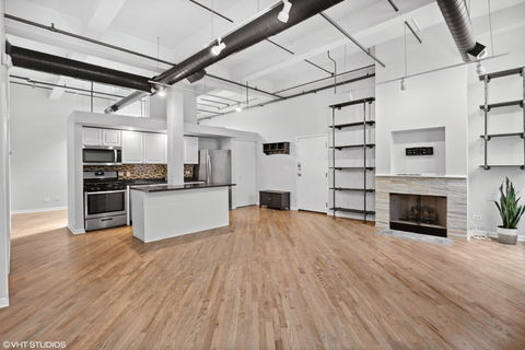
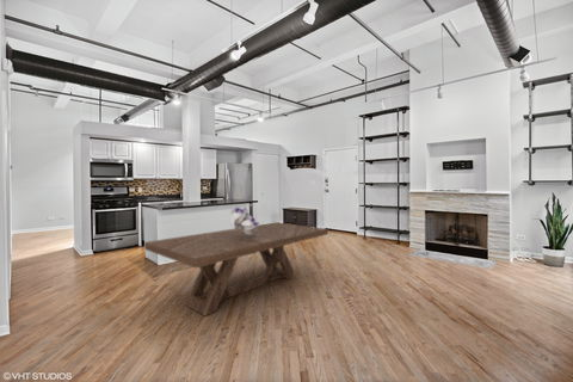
+ bouquet [229,207,260,234]
+ dining table [143,221,329,318]
